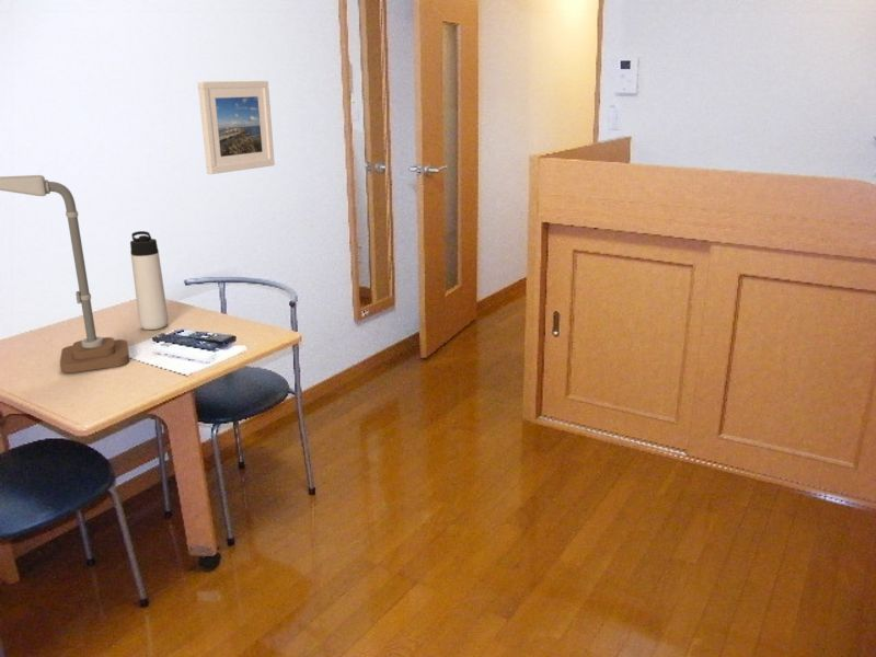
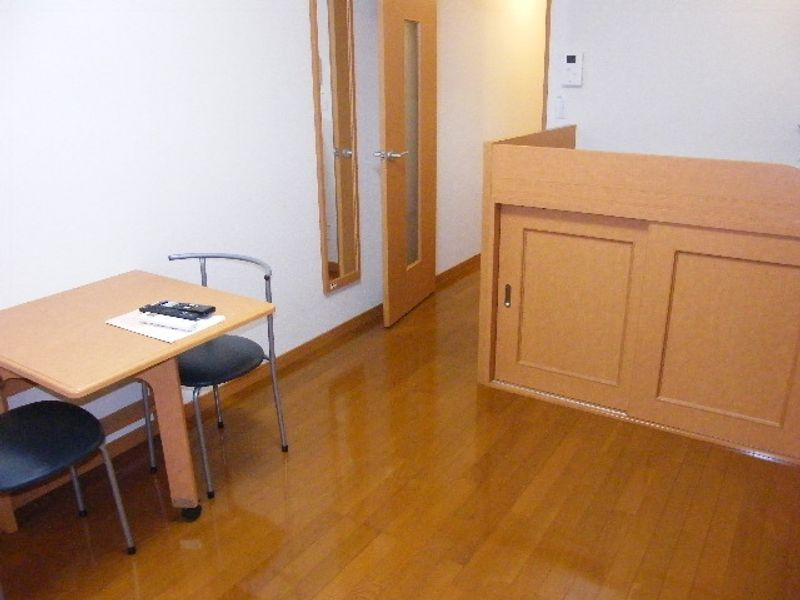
- thermos bottle [129,230,170,331]
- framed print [197,80,276,175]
- desk lamp [0,174,130,373]
